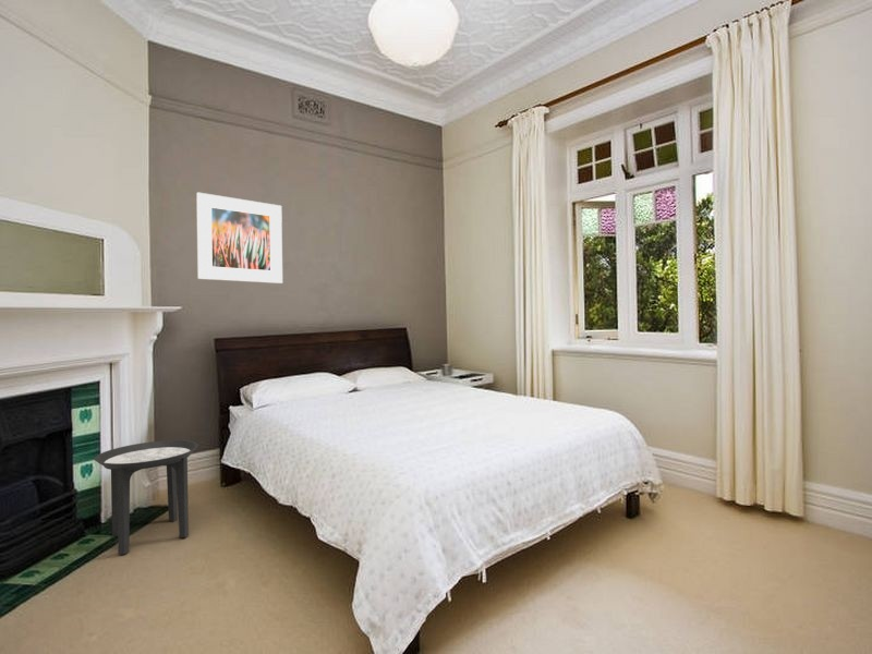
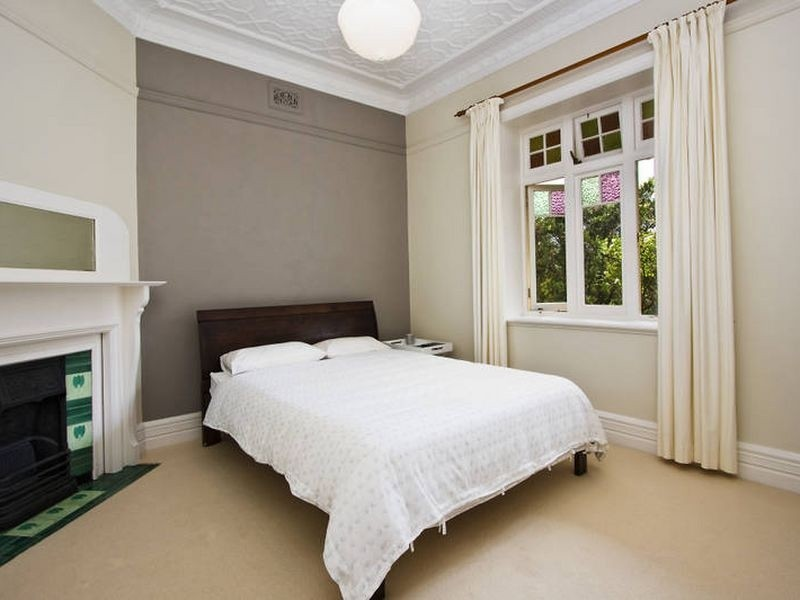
- side table [94,439,199,555]
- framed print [195,191,283,284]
